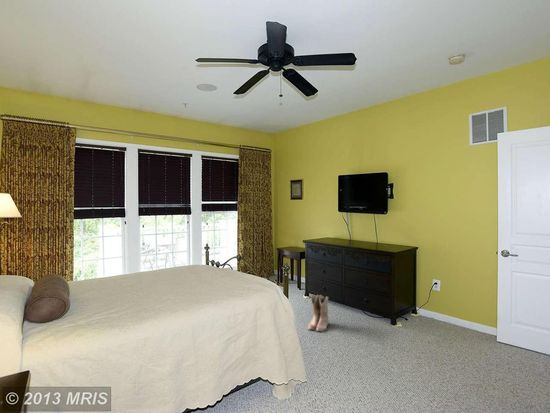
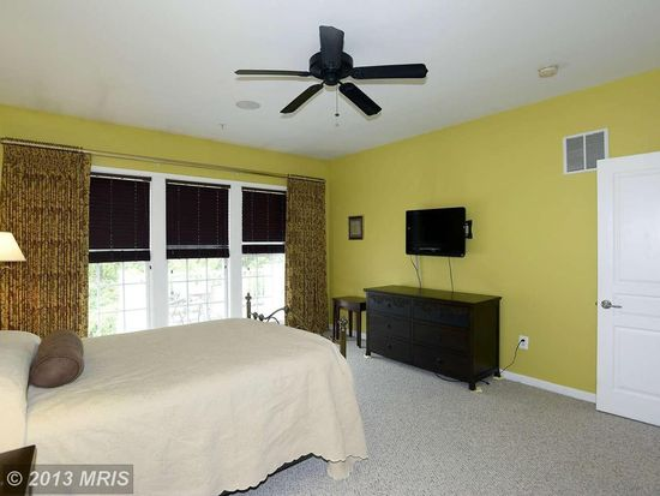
- boots [306,294,330,333]
